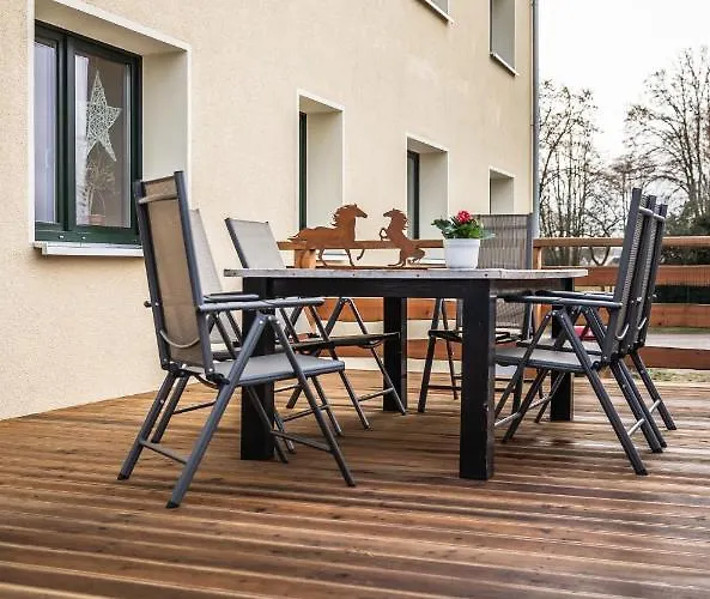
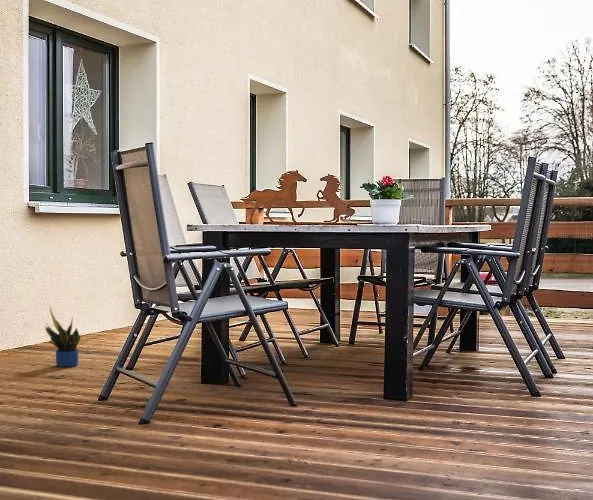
+ potted plant [44,306,82,368]
